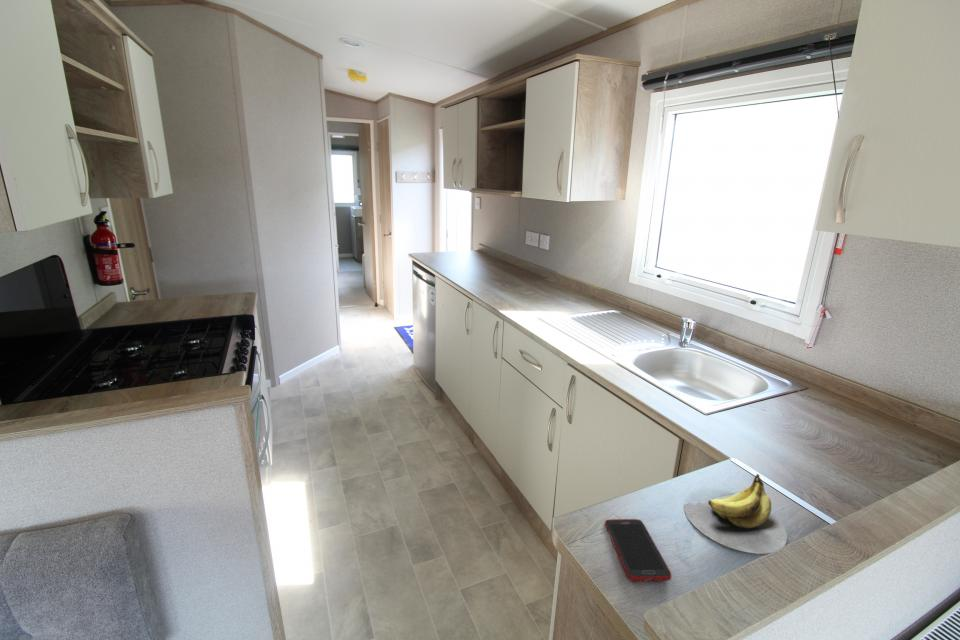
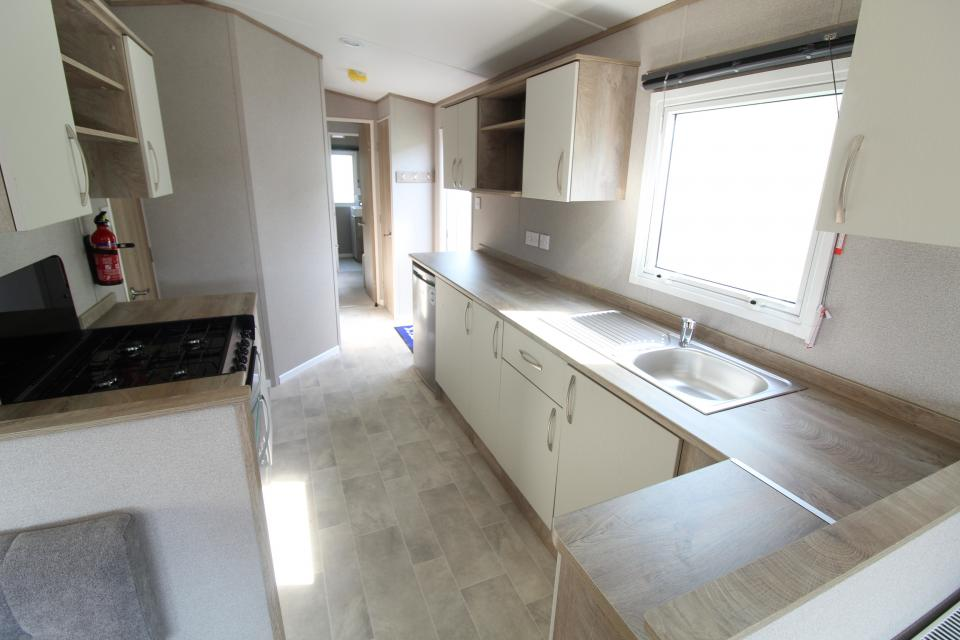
- cell phone [604,518,672,582]
- banana [683,473,788,555]
